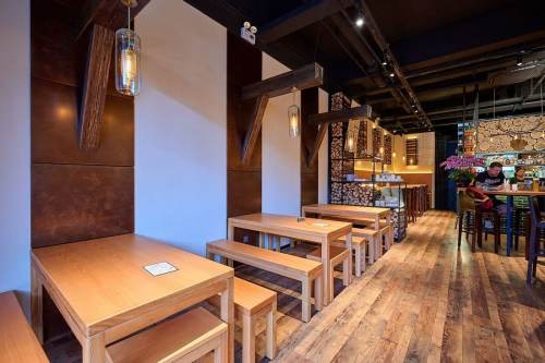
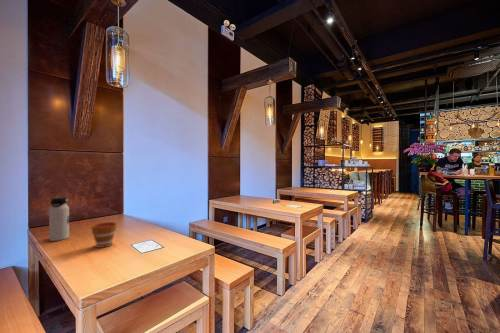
+ cup [90,221,118,249]
+ water bottle [48,196,70,242]
